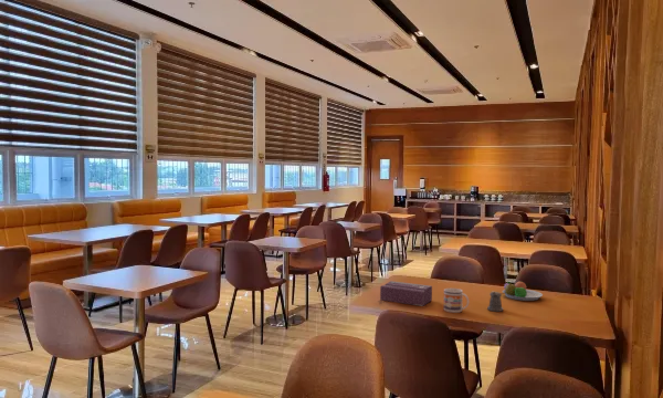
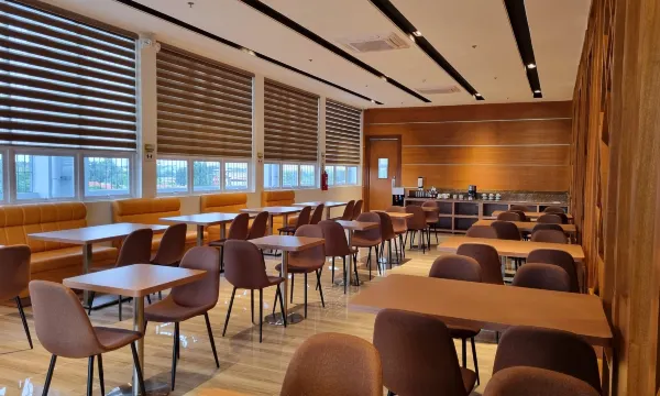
- mug [443,287,470,314]
- fruit bowl [502,281,544,302]
- pepper shaker [486,291,505,313]
- tissue box [379,280,433,307]
